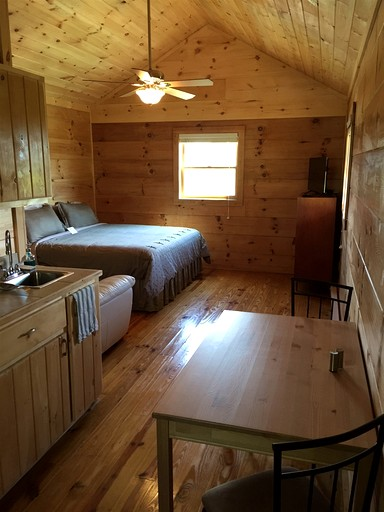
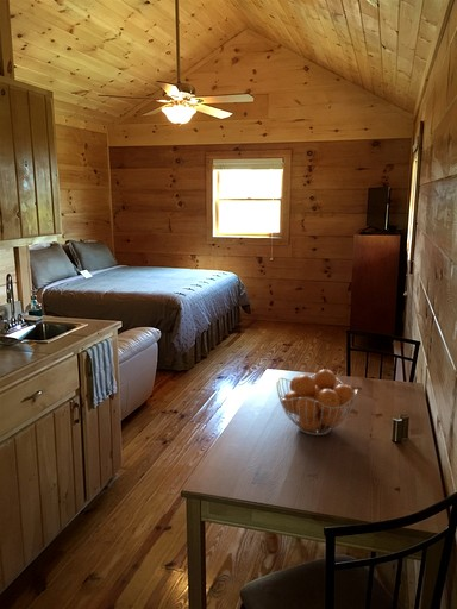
+ fruit basket [276,368,359,437]
